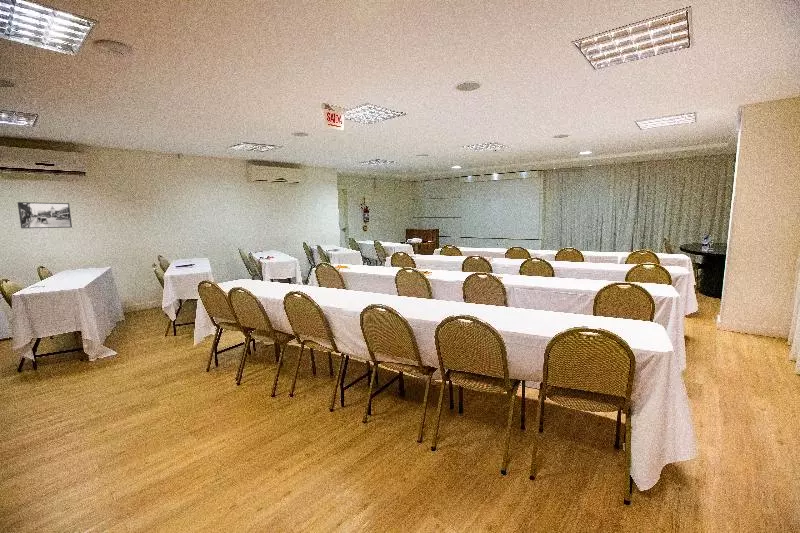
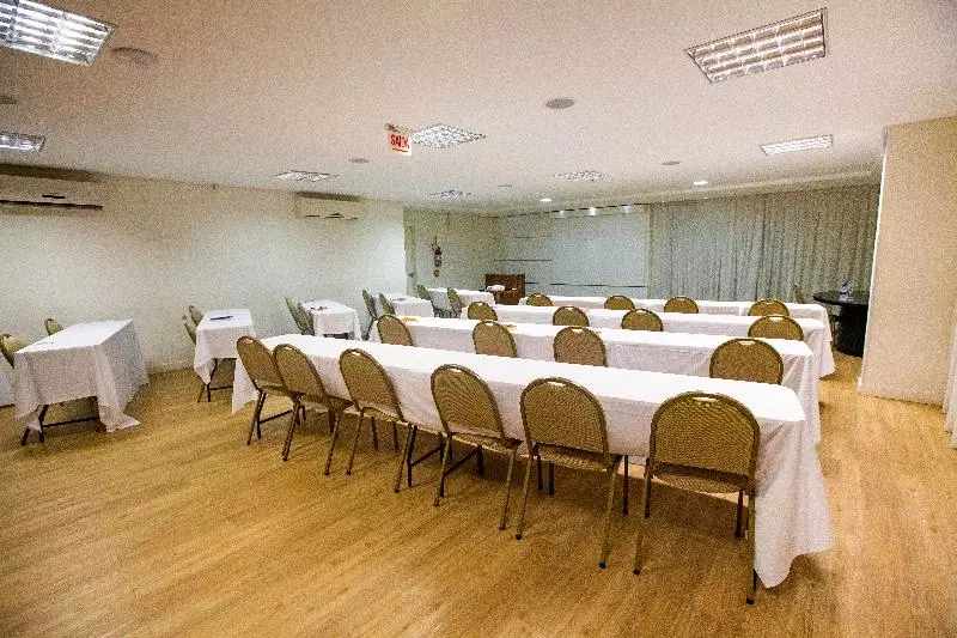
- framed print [17,201,73,229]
